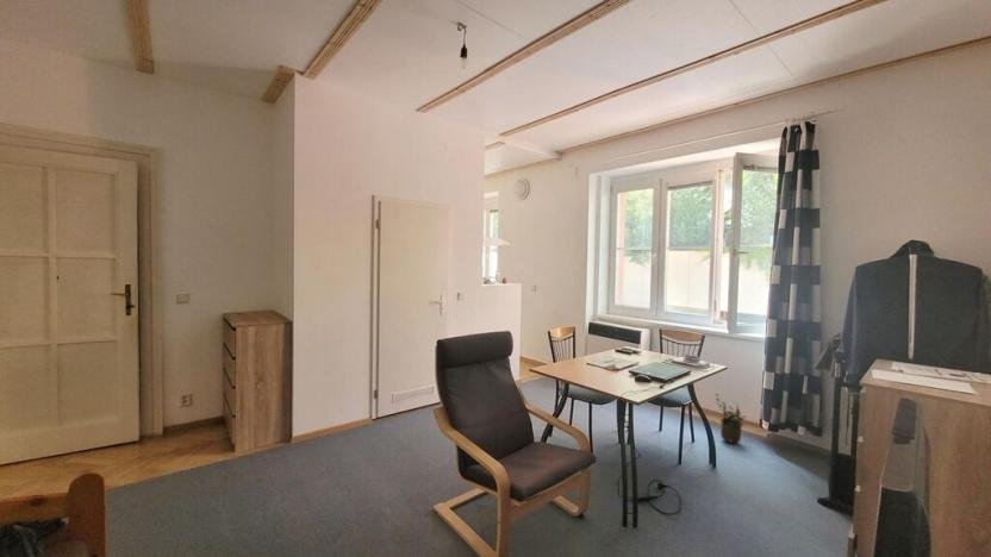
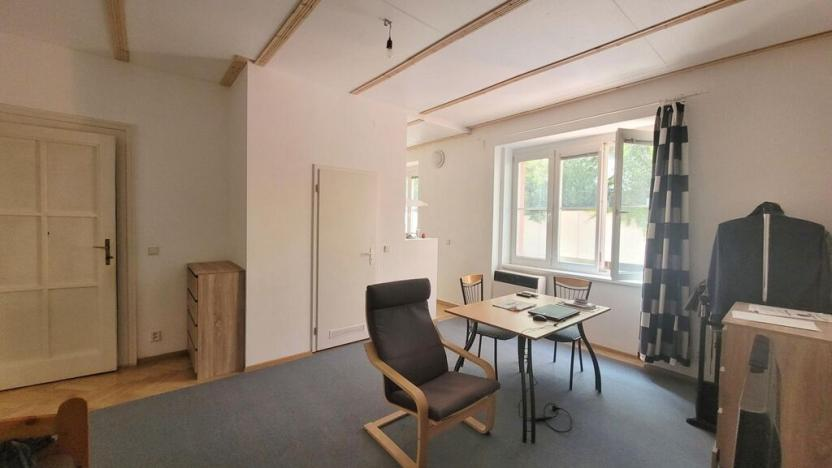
- potted plant [715,393,747,445]
